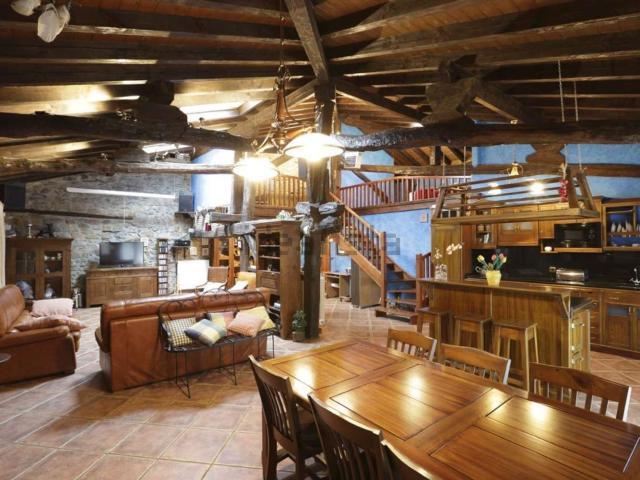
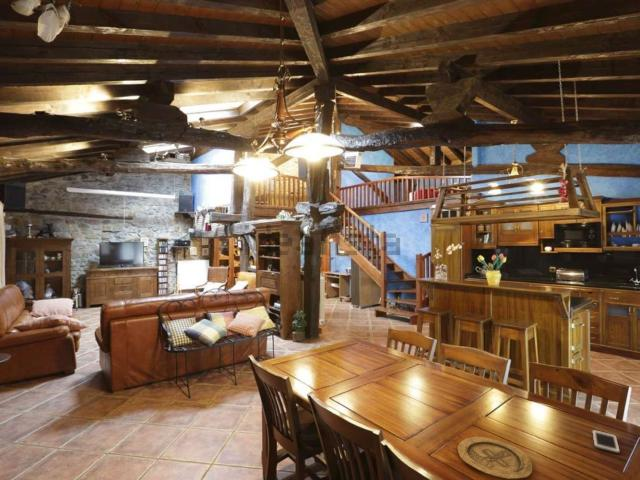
+ plate [457,436,533,480]
+ cell phone [591,429,621,455]
